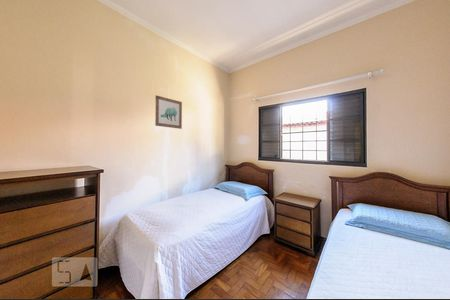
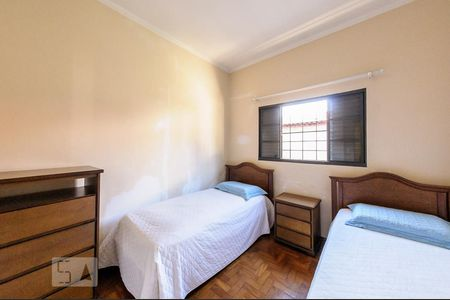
- wall art [154,94,183,130]
